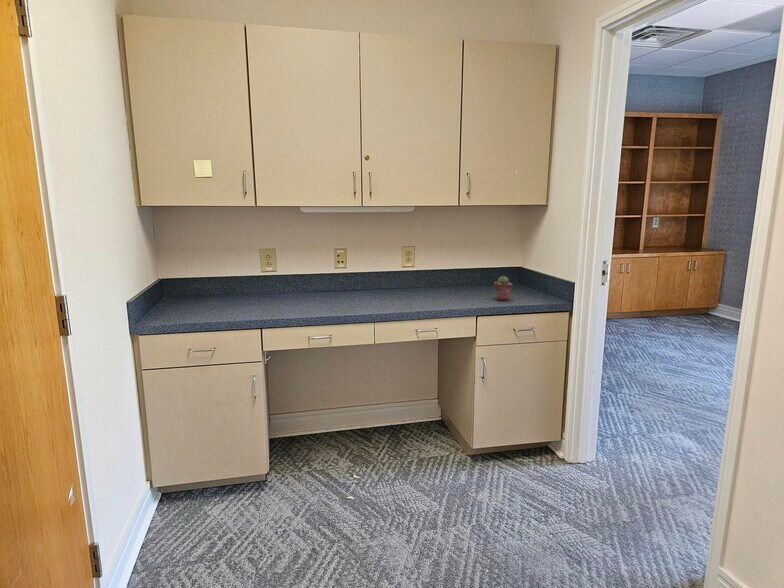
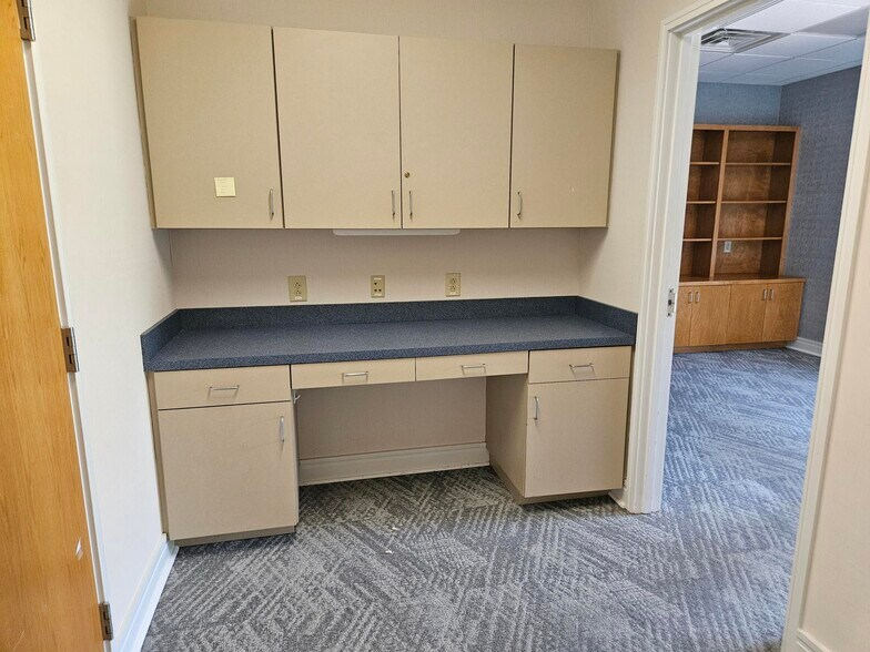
- potted succulent [493,275,513,301]
